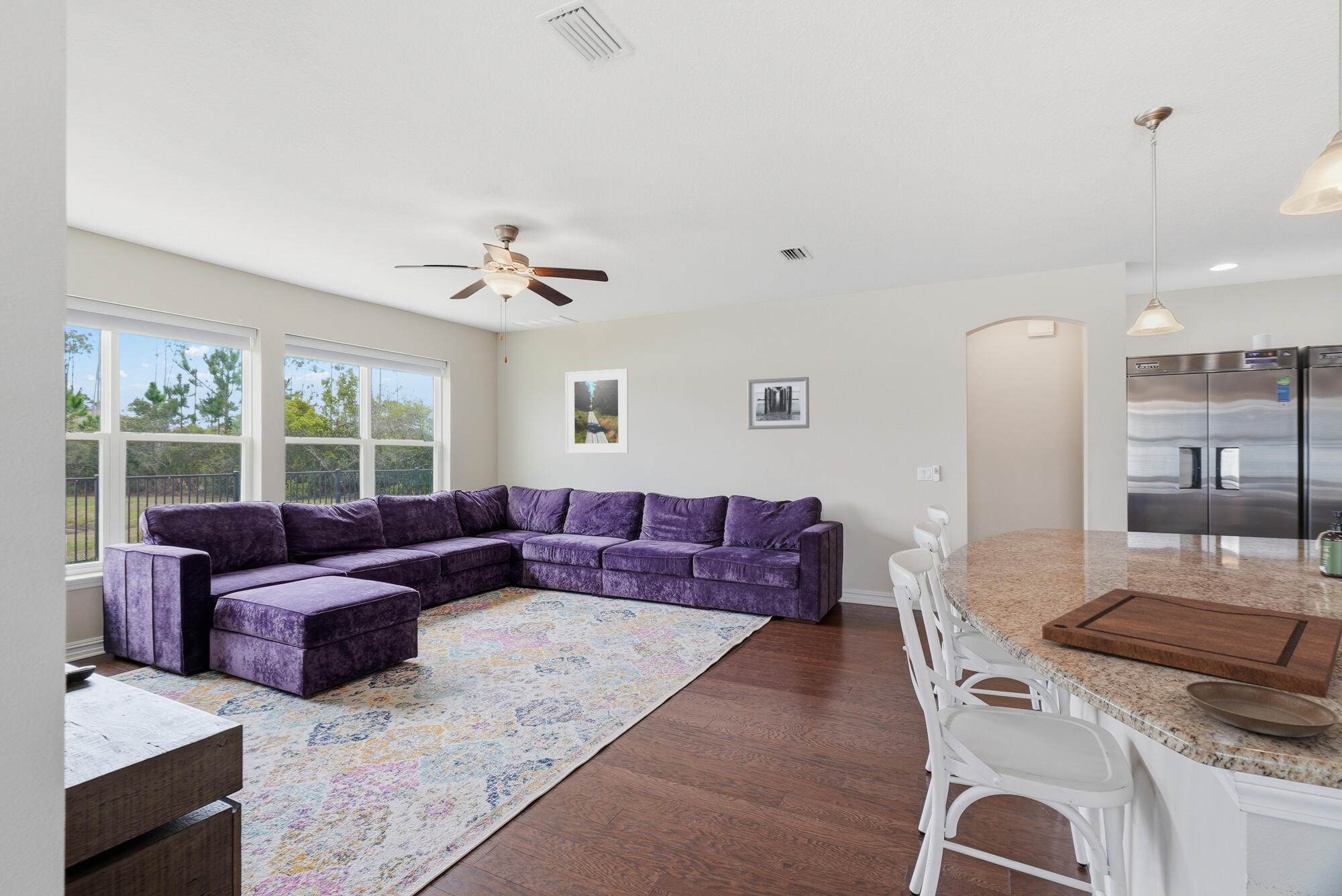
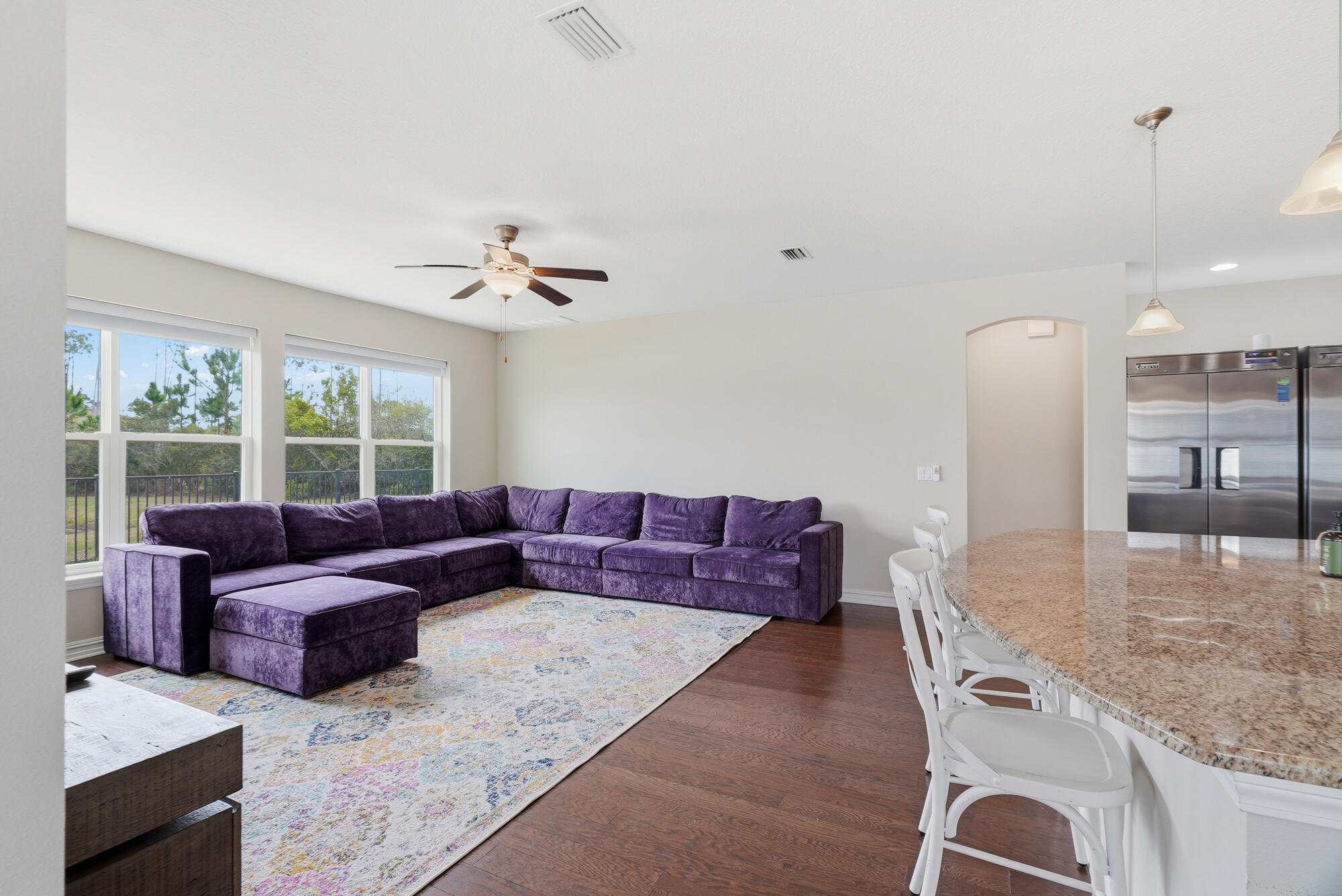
- saucer [1184,681,1339,738]
- wall art [747,376,810,430]
- cutting board [1041,587,1342,698]
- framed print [565,368,629,454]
